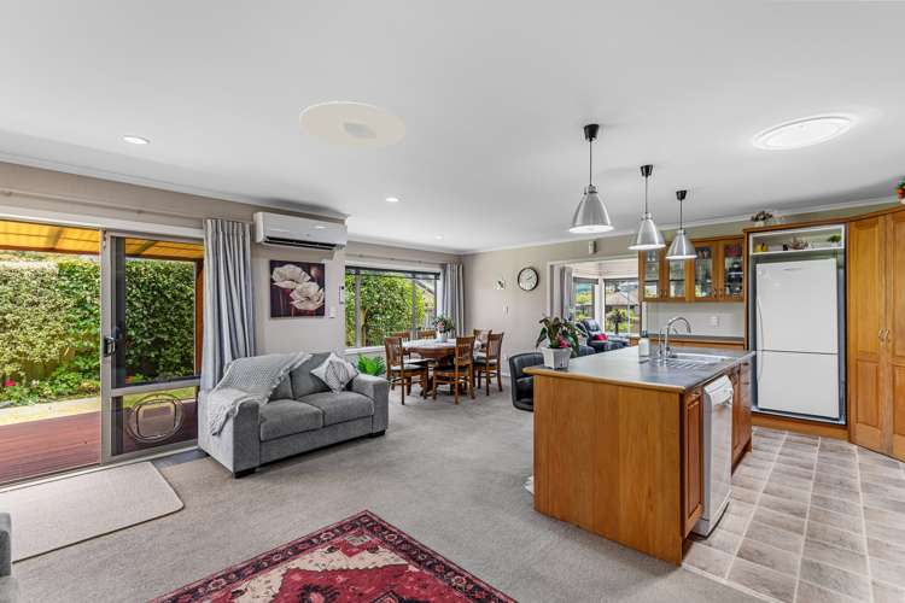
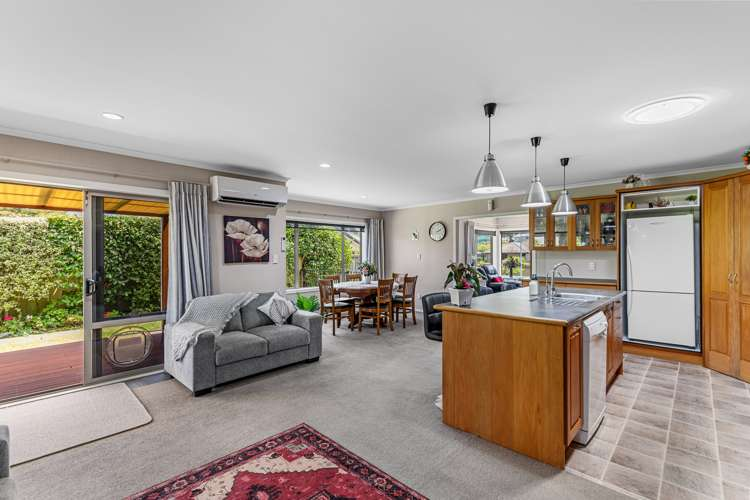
- ceiling light [298,100,407,150]
